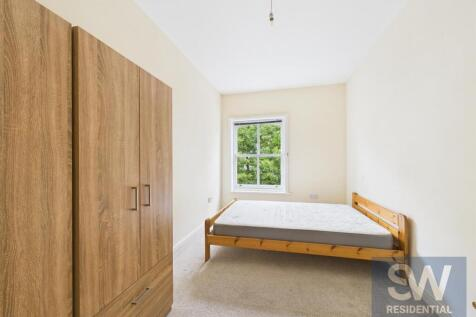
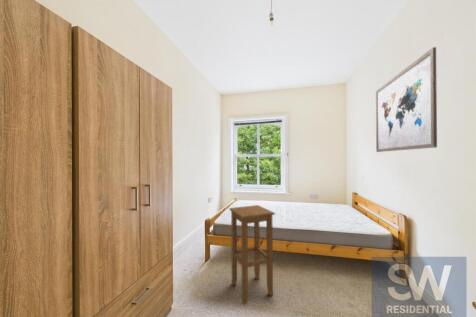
+ stool [228,204,276,305]
+ wall art [375,46,438,153]
